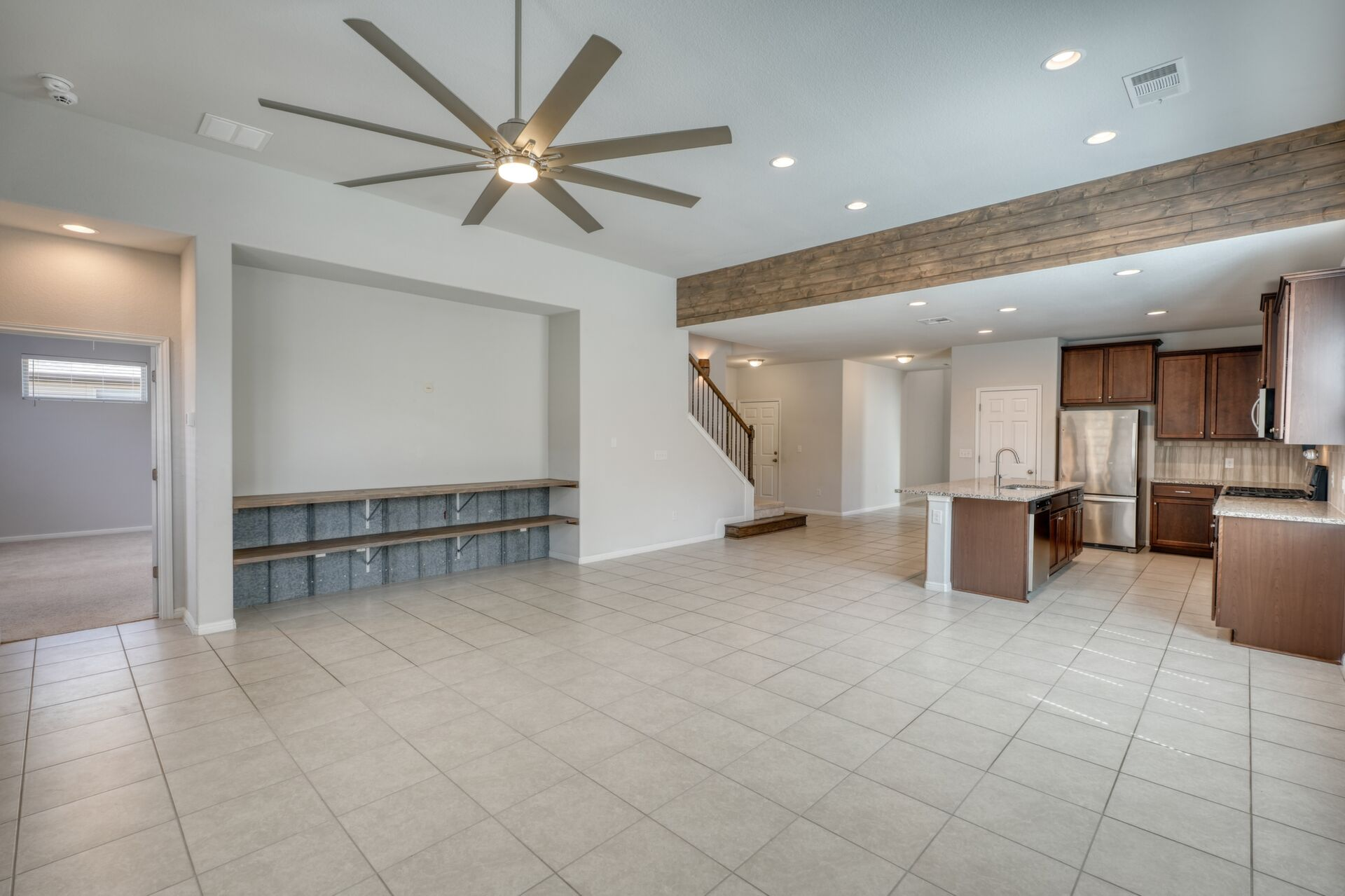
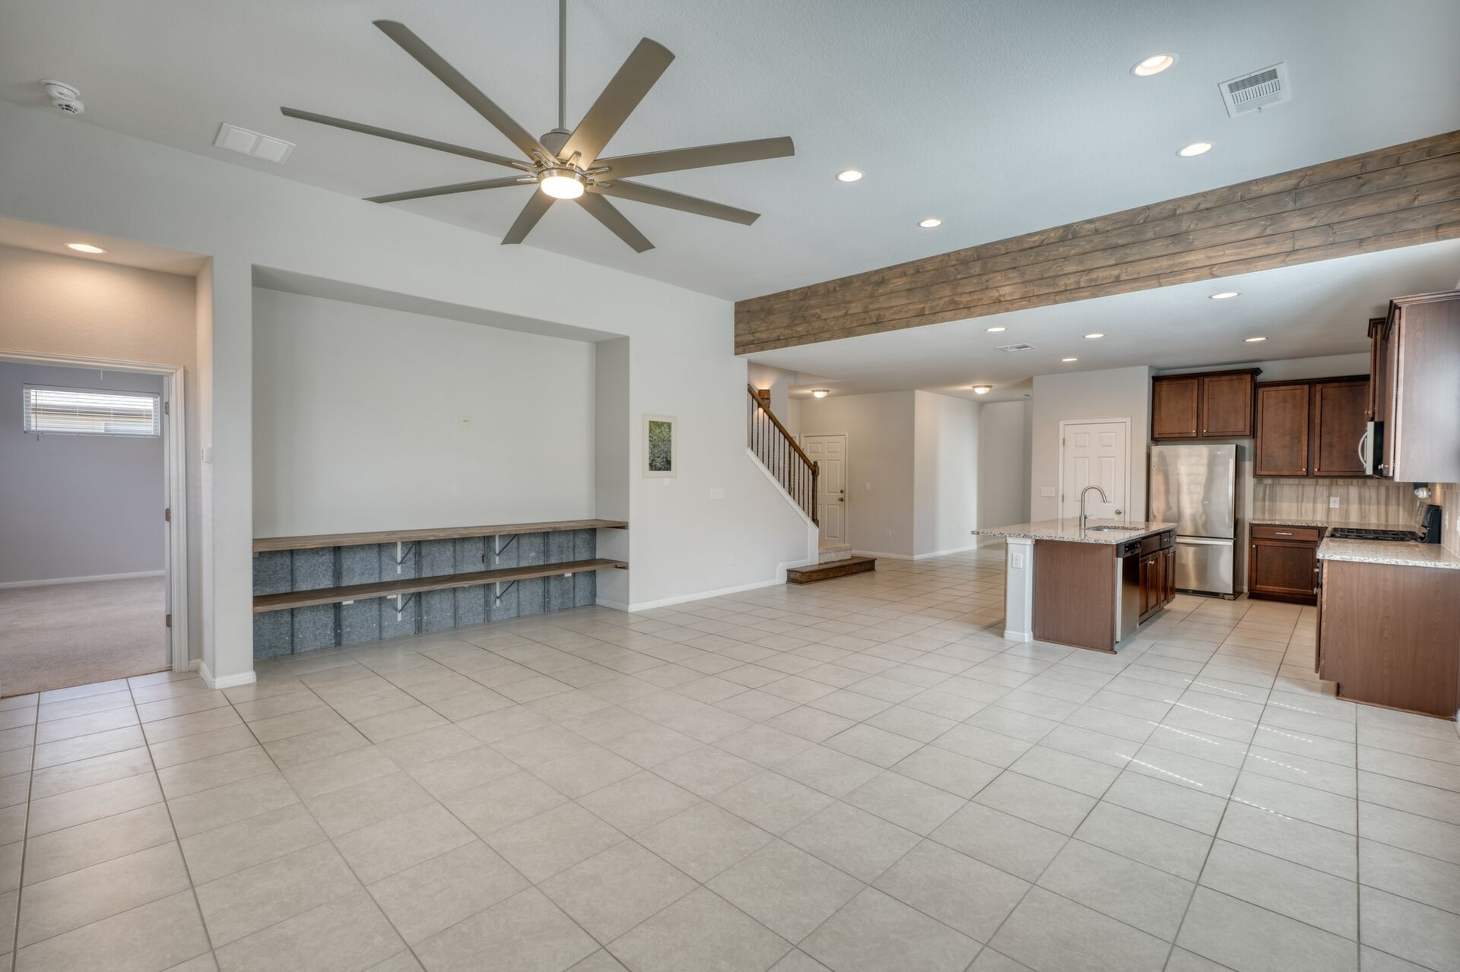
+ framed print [642,412,677,478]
